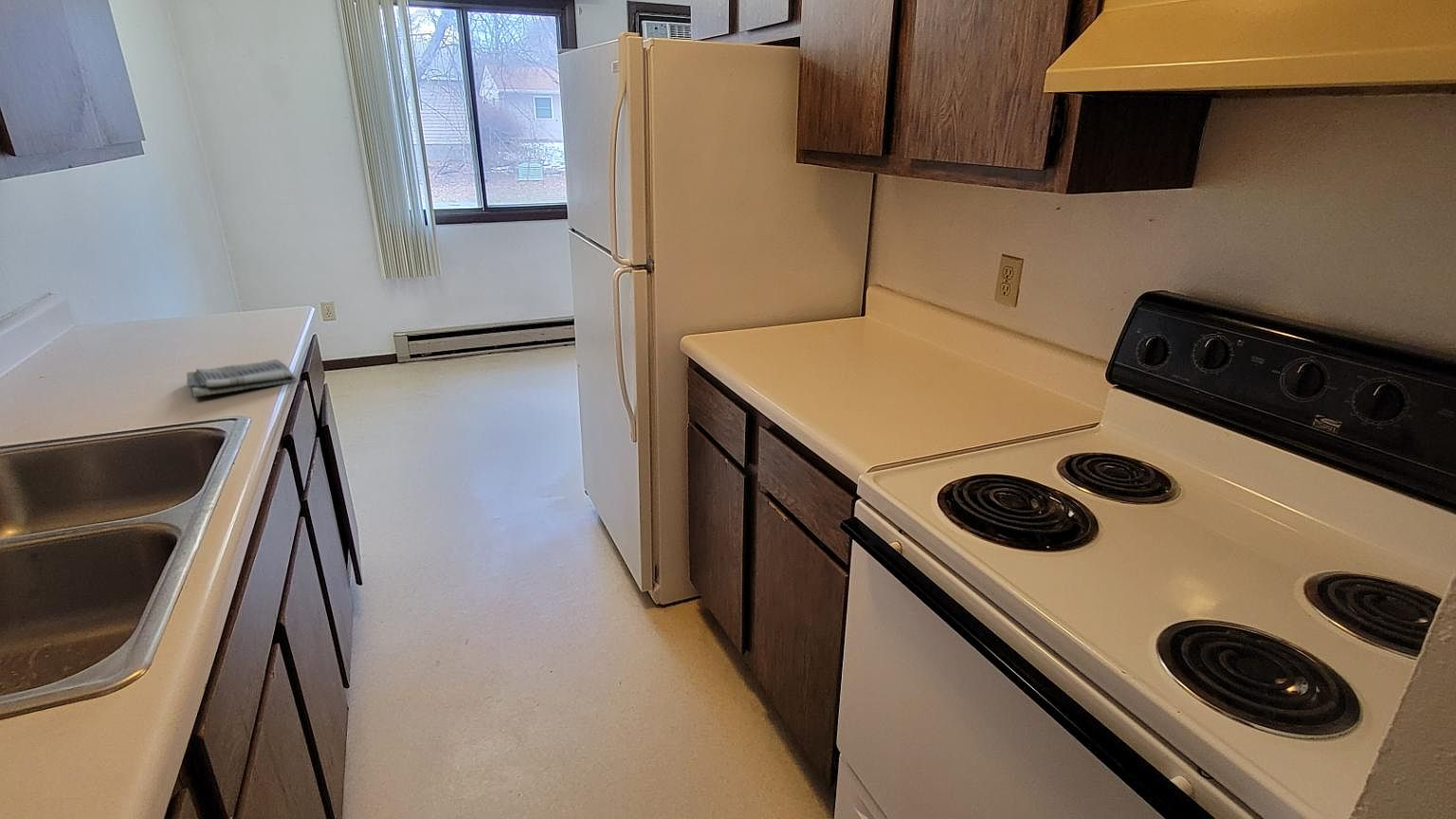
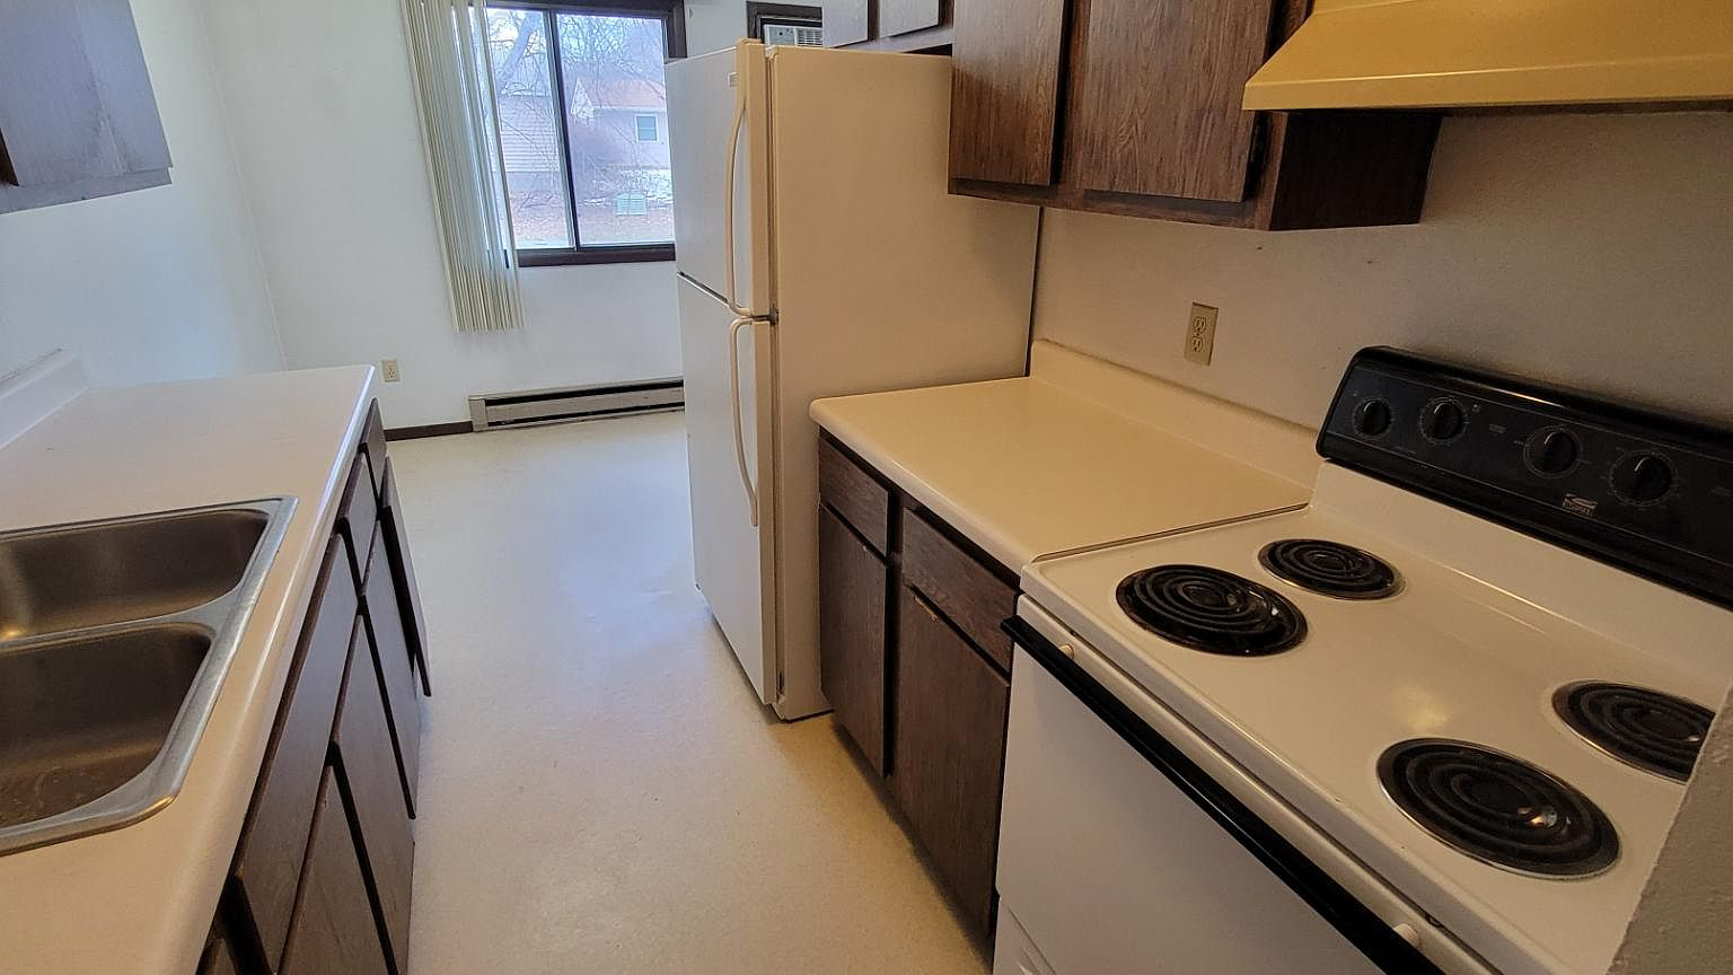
- dish towel [186,358,297,398]
